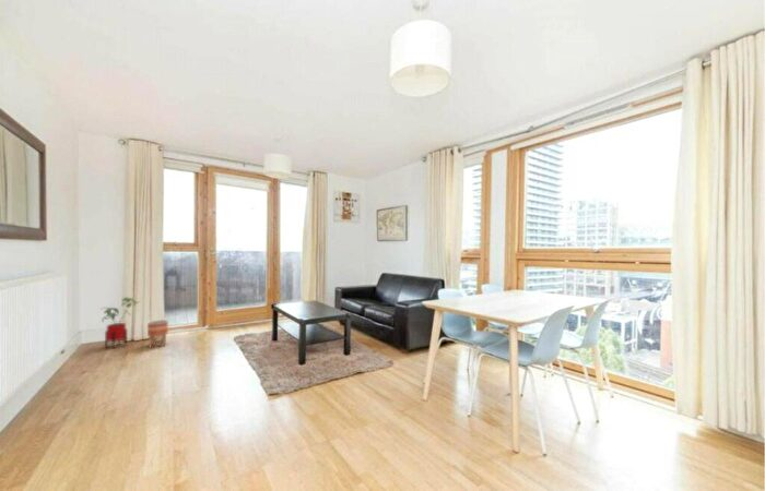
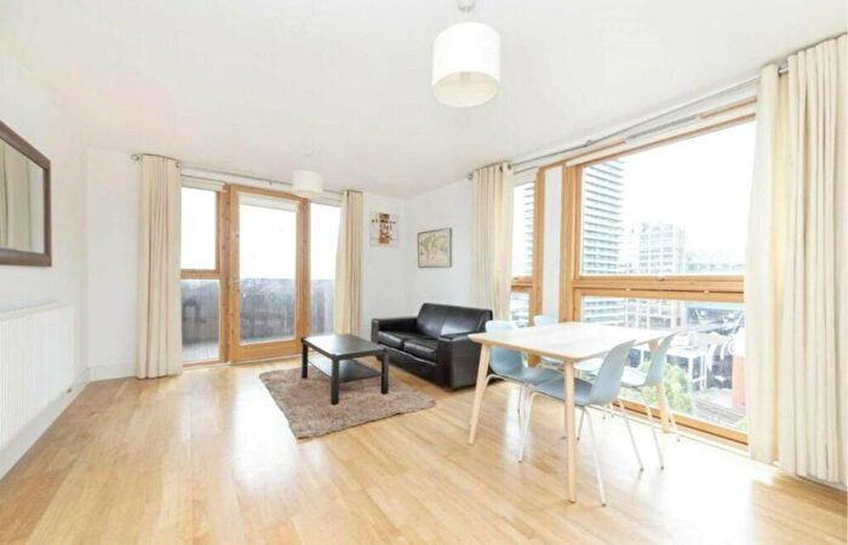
- planter [146,319,169,349]
- house plant [101,296,139,350]
